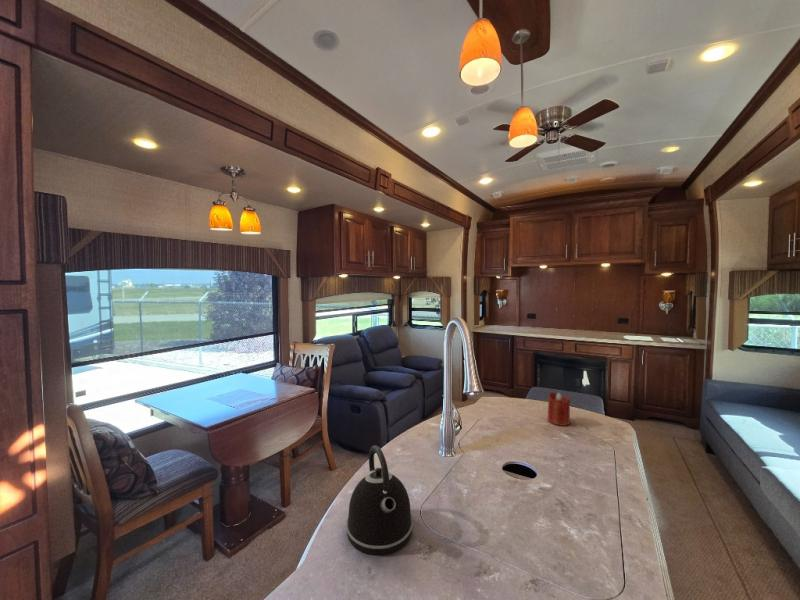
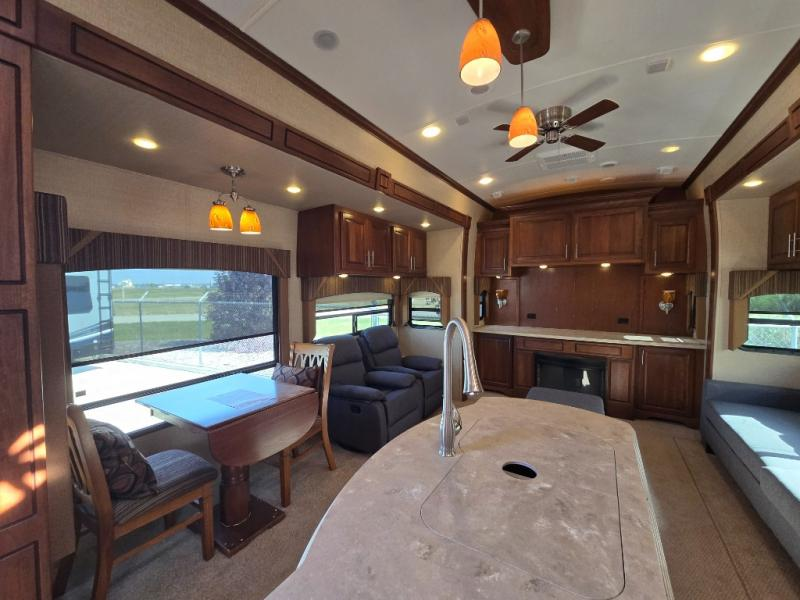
- kettle [345,444,414,556]
- candle [547,391,571,427]
